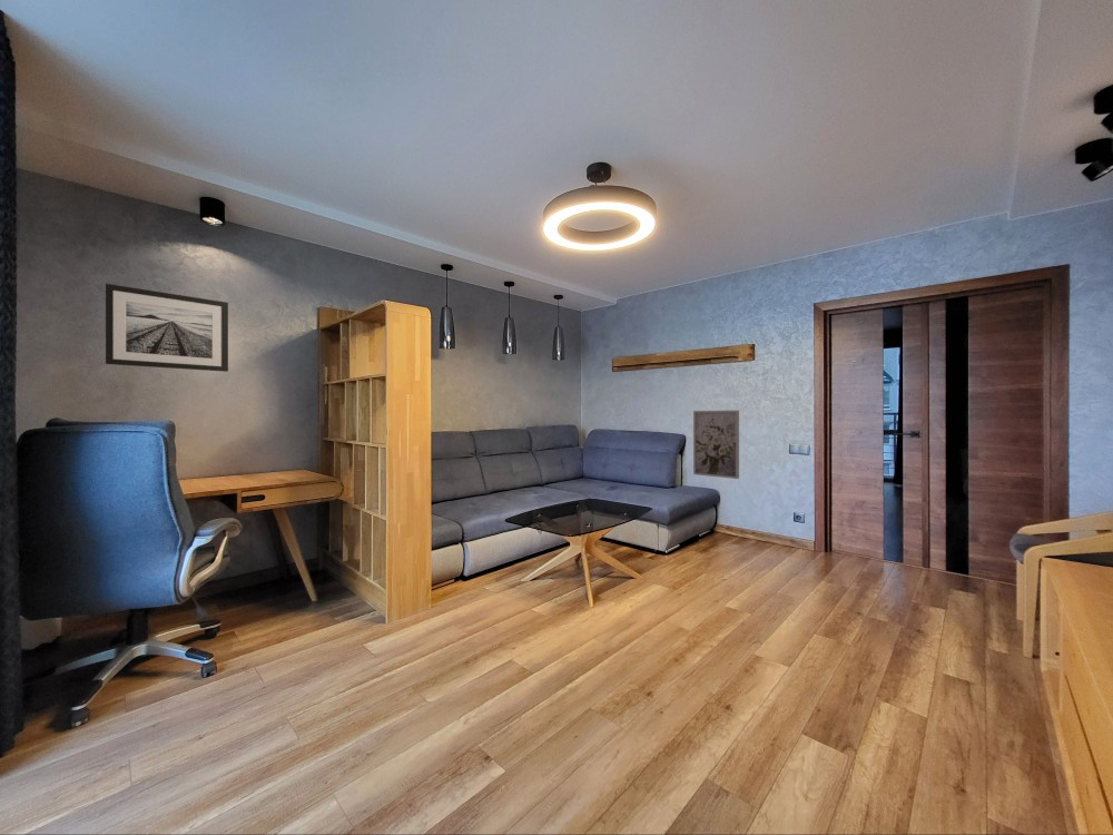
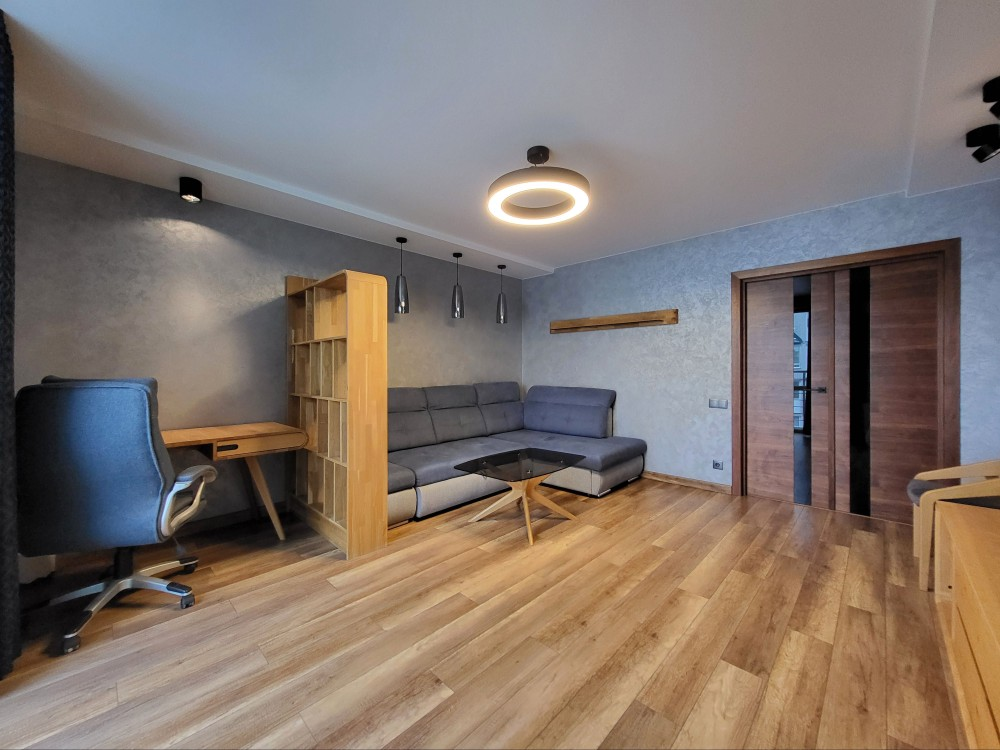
- wall art [692,410,740,480]
- wall art [105,283,229,373]
